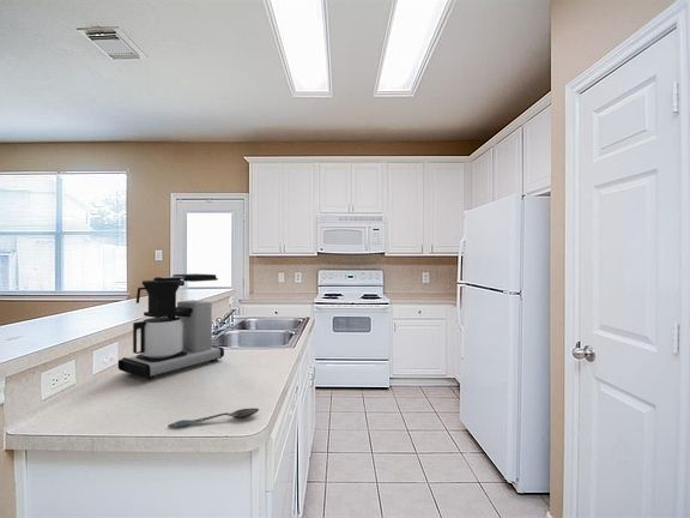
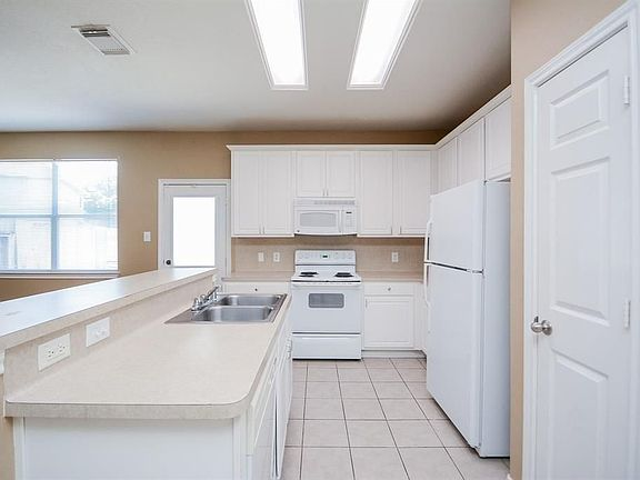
- coffee maker [117,272,225,380]
- spoon [167,406,260,428]
